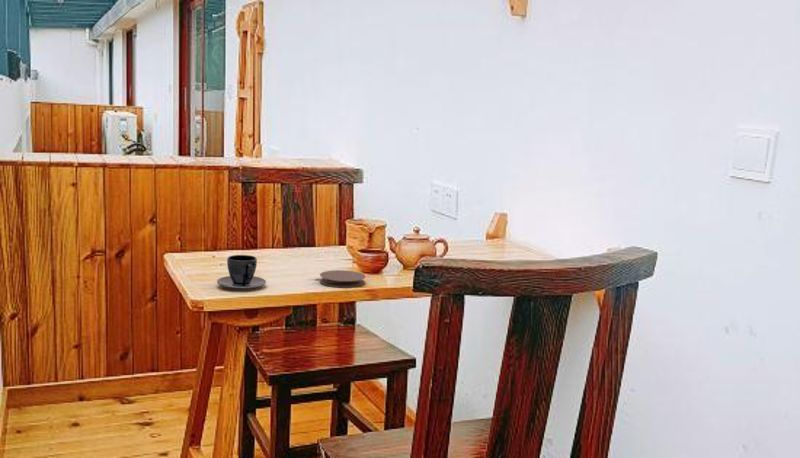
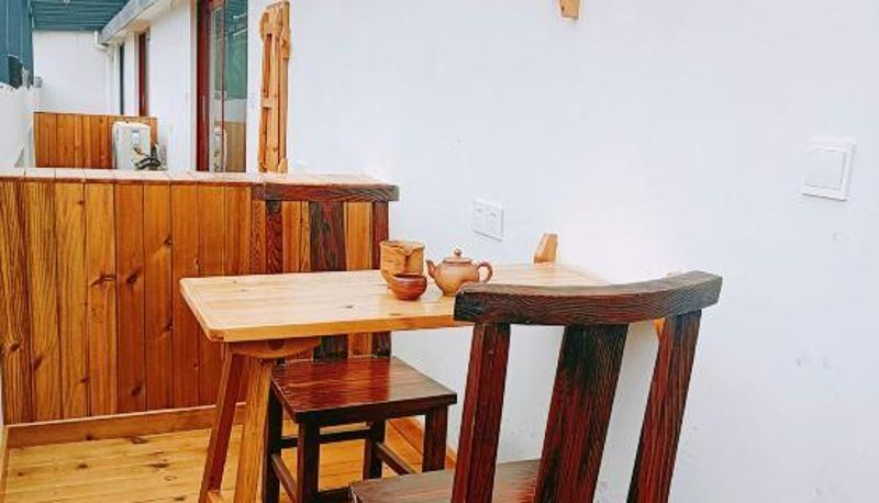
- teacup [216,254,267,289]
- coaster [319,269,367,288]
